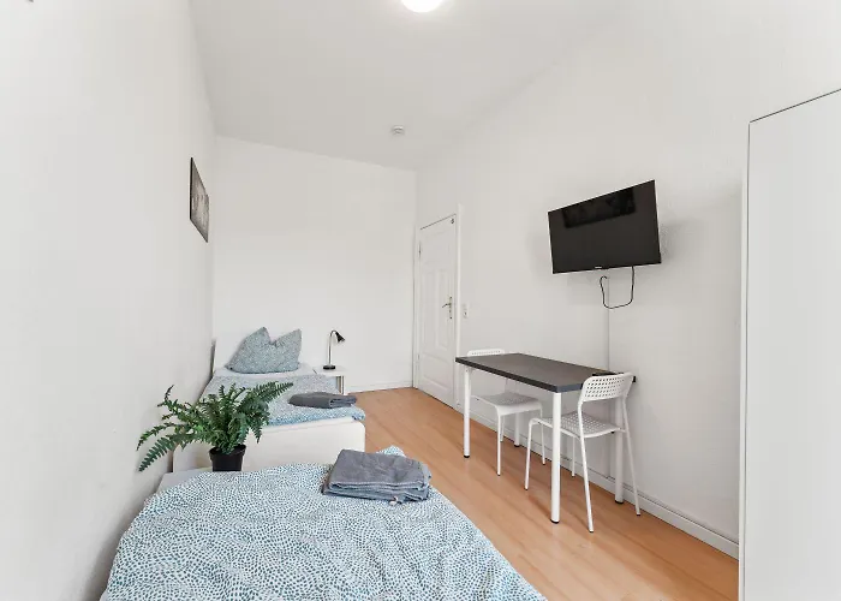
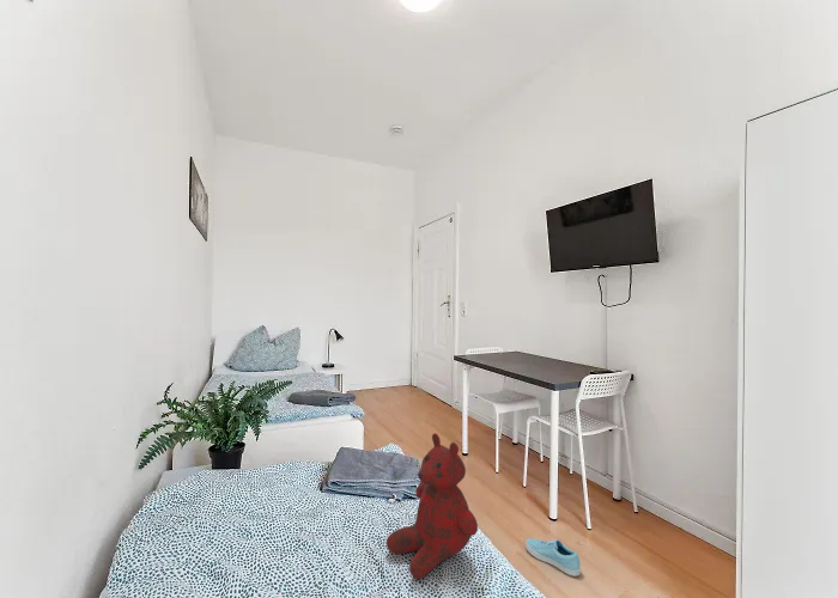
+ teddy bear [385,432,479,580]
+ sneaker [524,537,582,578]
